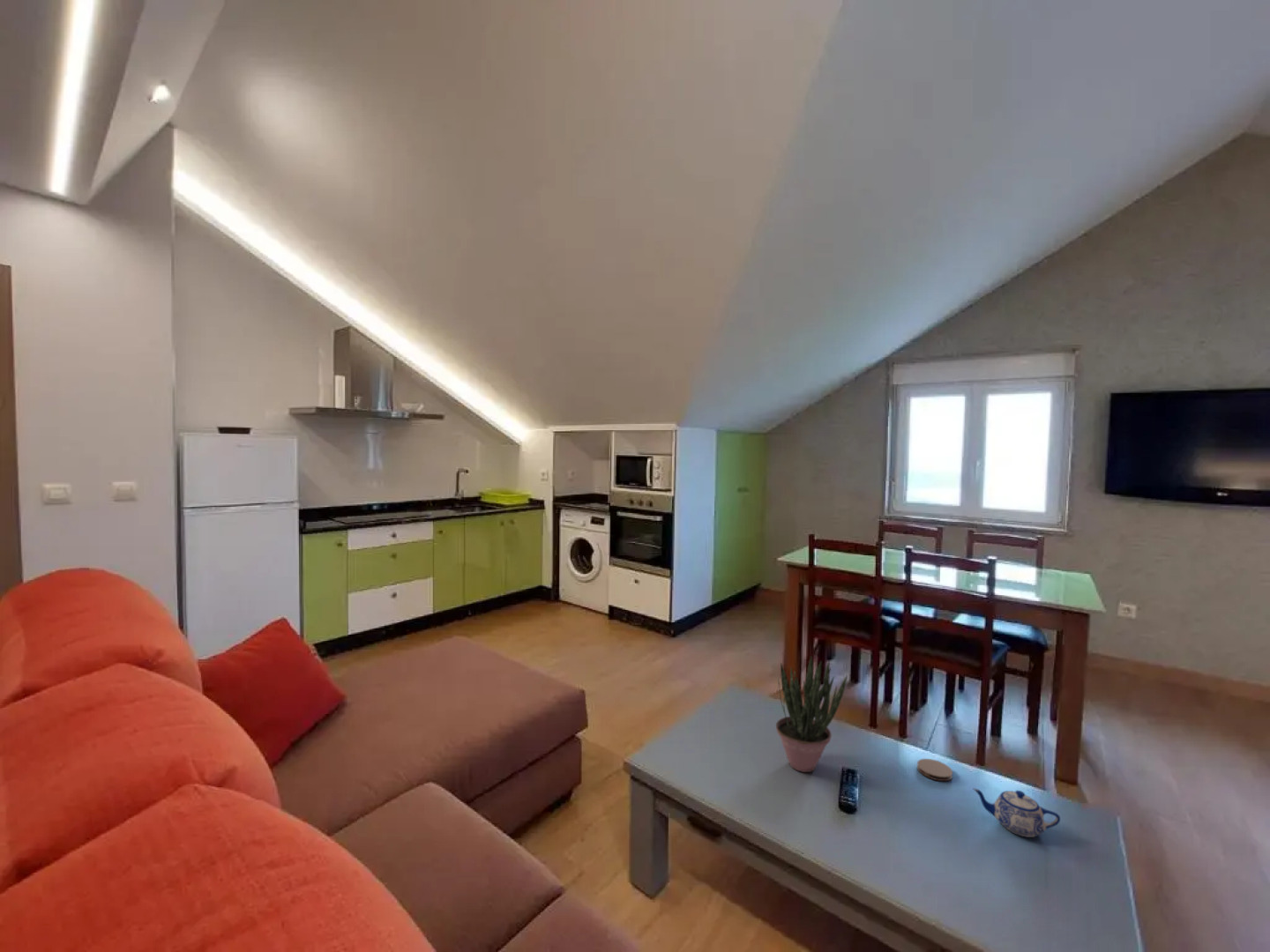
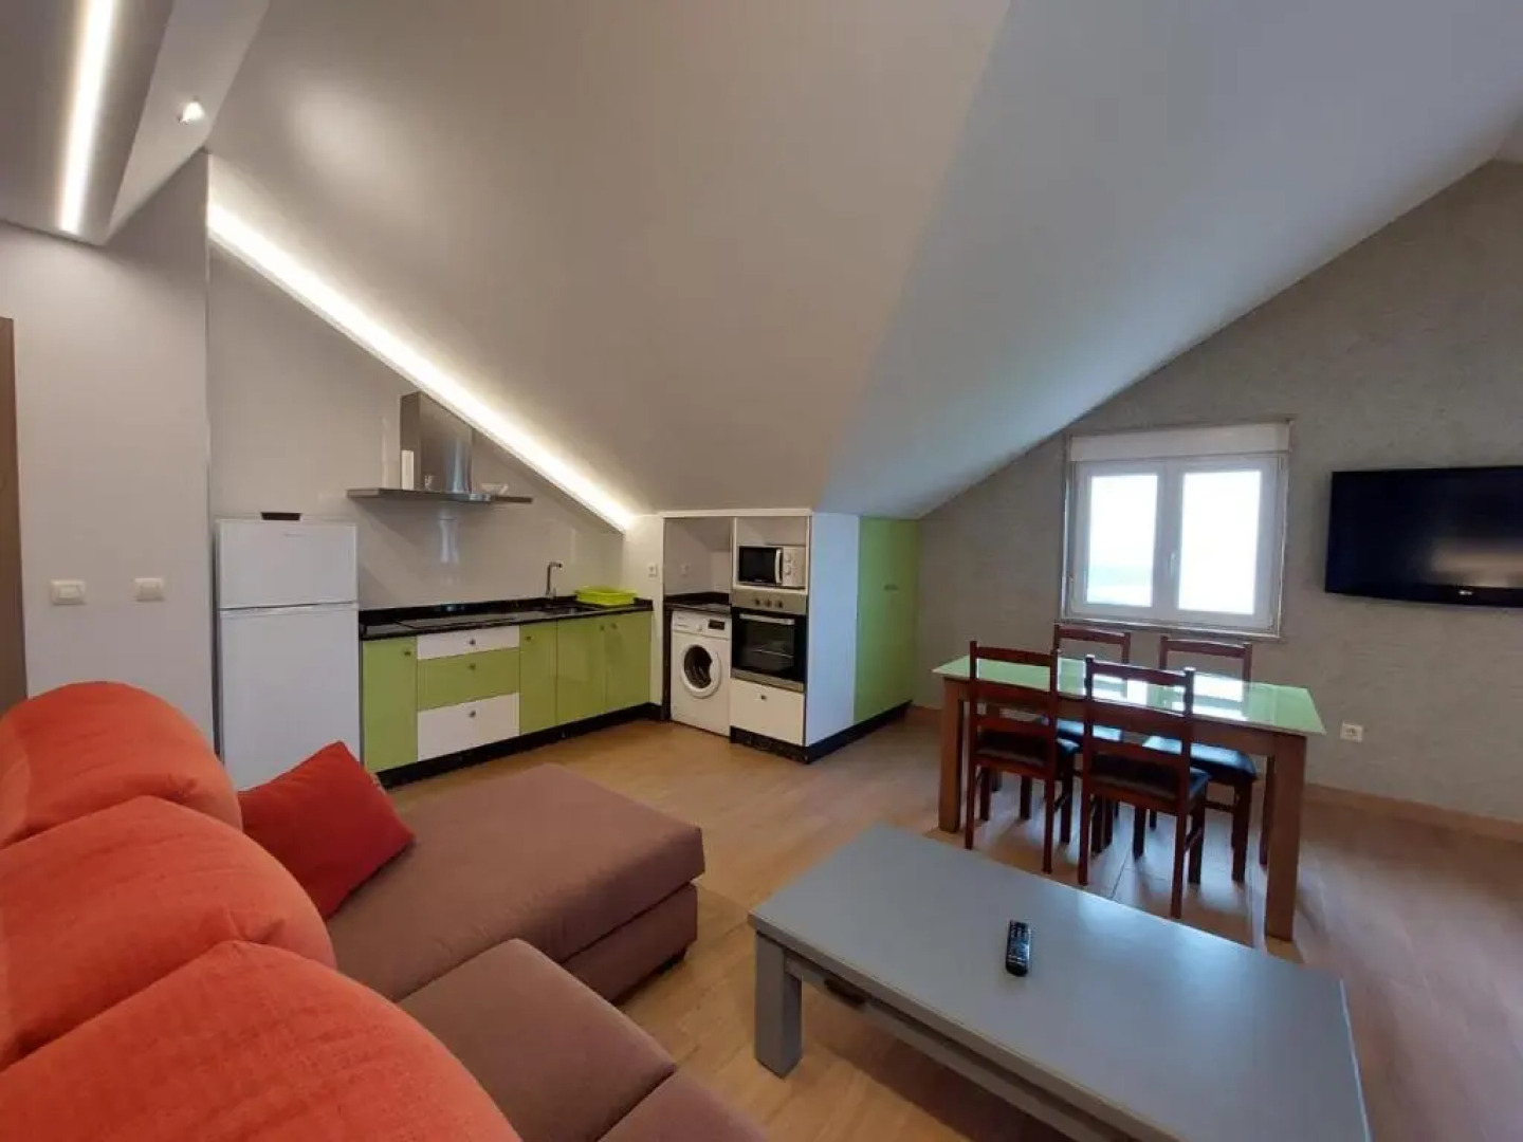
- potted plant [775,655,848,773]
- teapot [972,787,1061,838]
- coaster [916,758,953,782]
